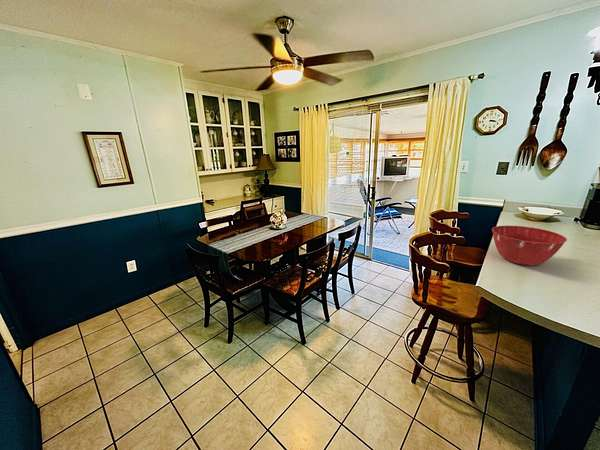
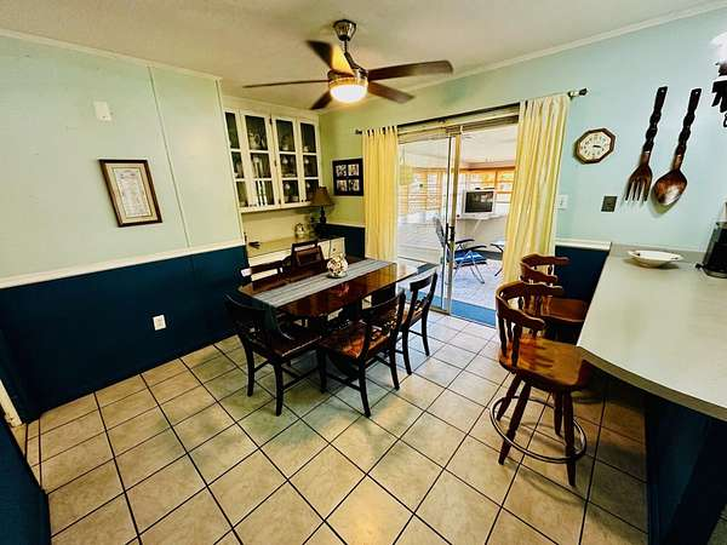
- mixing bowl [491,225,568,266]
